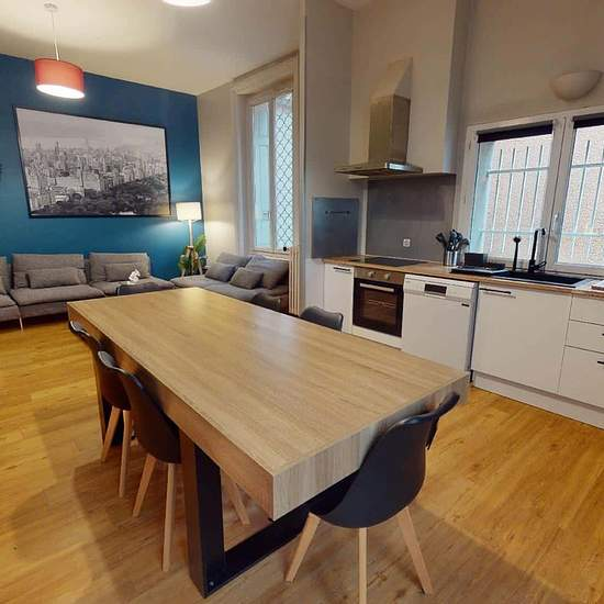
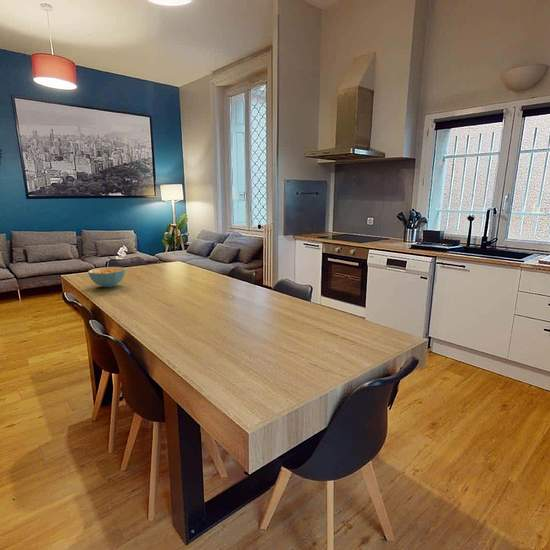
+ cereal bowl [87,266,126,288]
